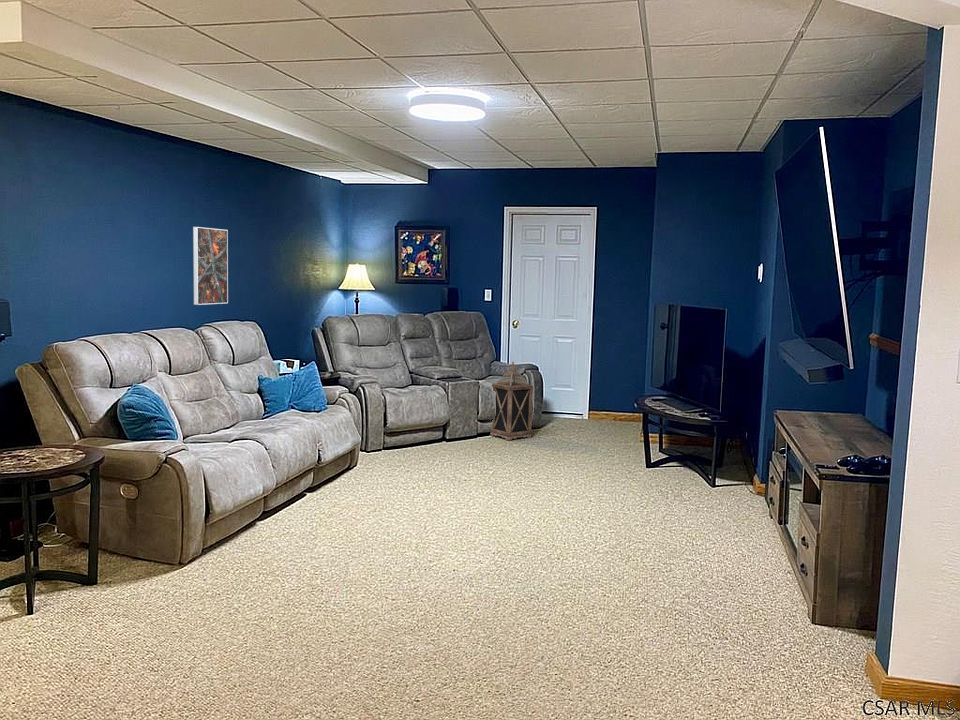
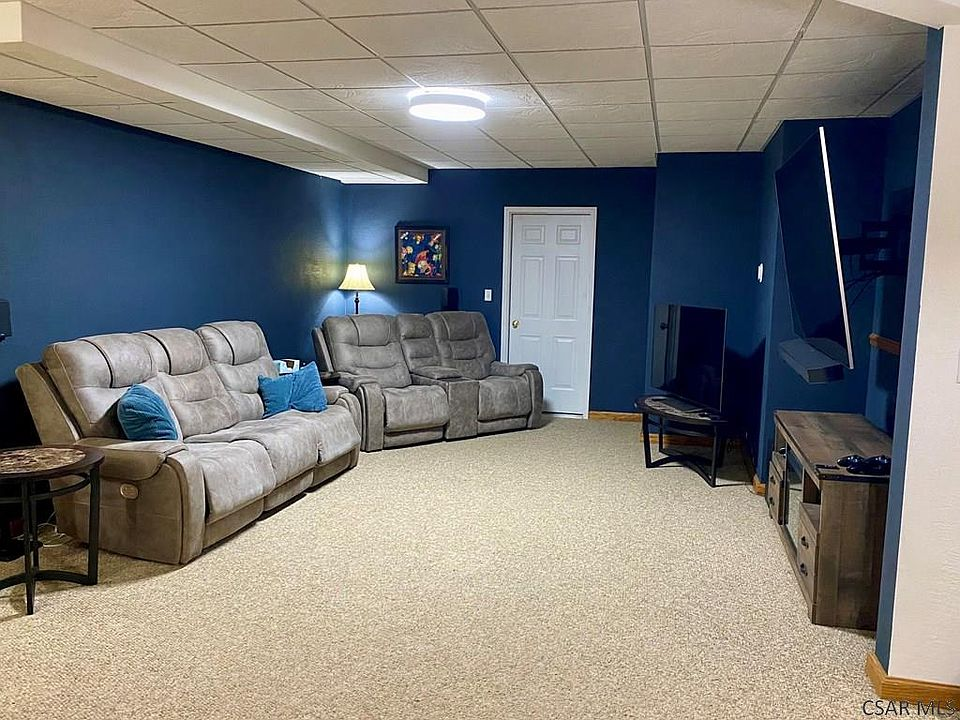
- lantern [490,361,534,442]
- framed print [192,226,229,306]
